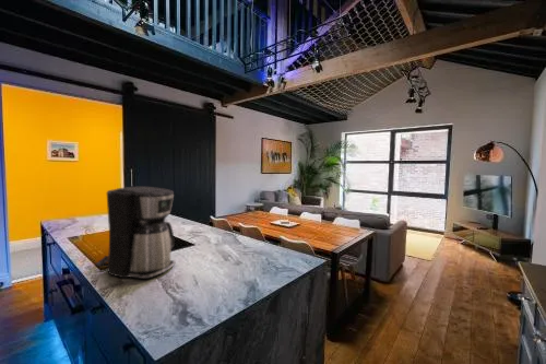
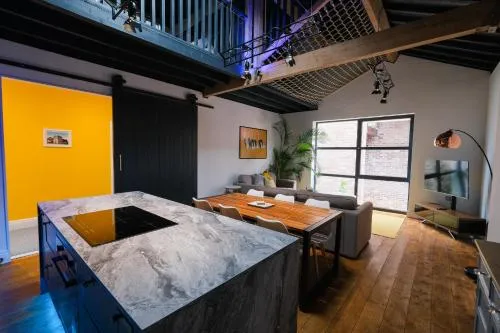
- coffee maker [94,186,177,280]
